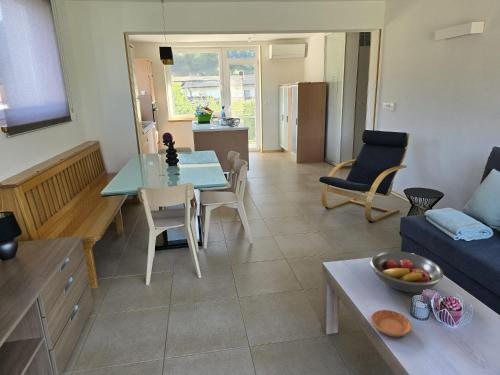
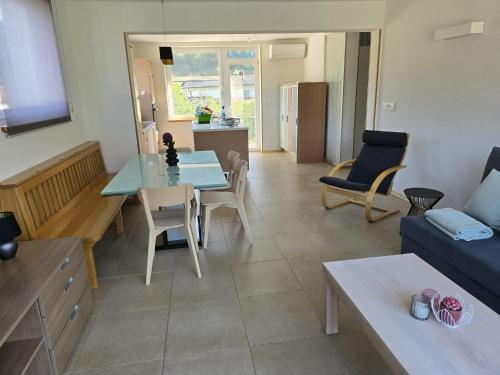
- fruit bowl [369,250,444,293]
- saucer [370,309,413,338]
